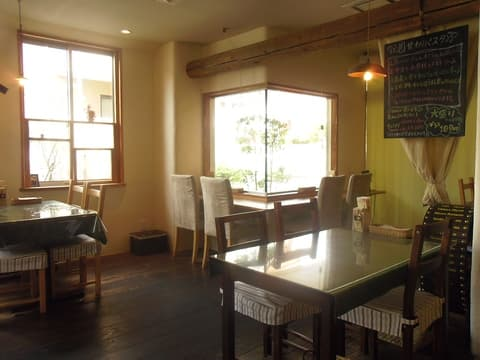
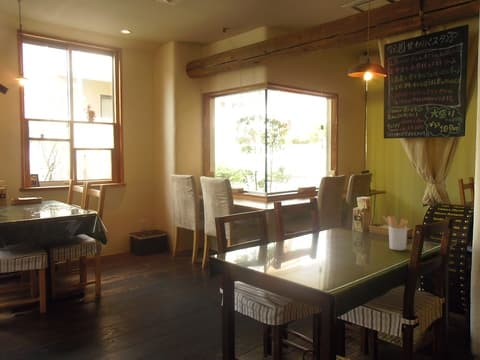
+ utensil holder [382,215,409,251]
